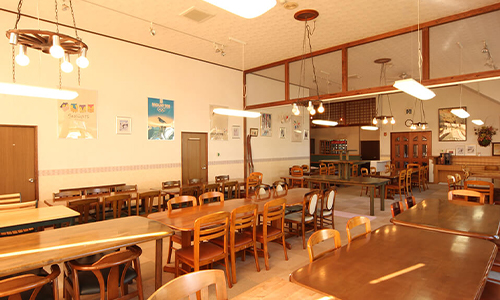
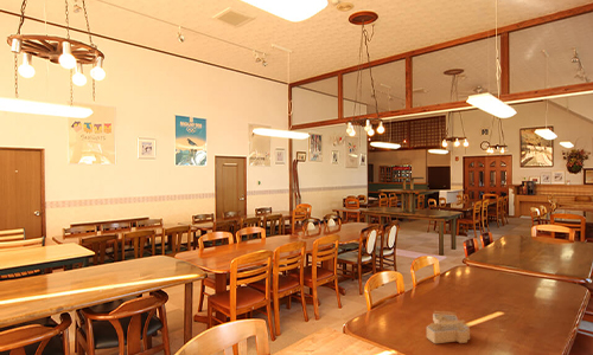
+ house frame [426,309,471,344]
